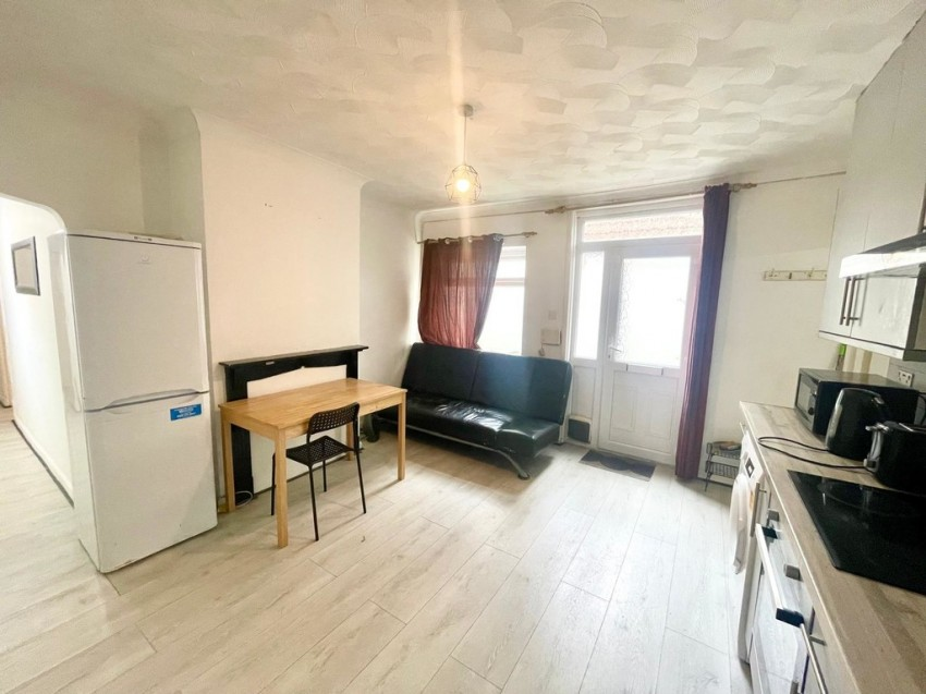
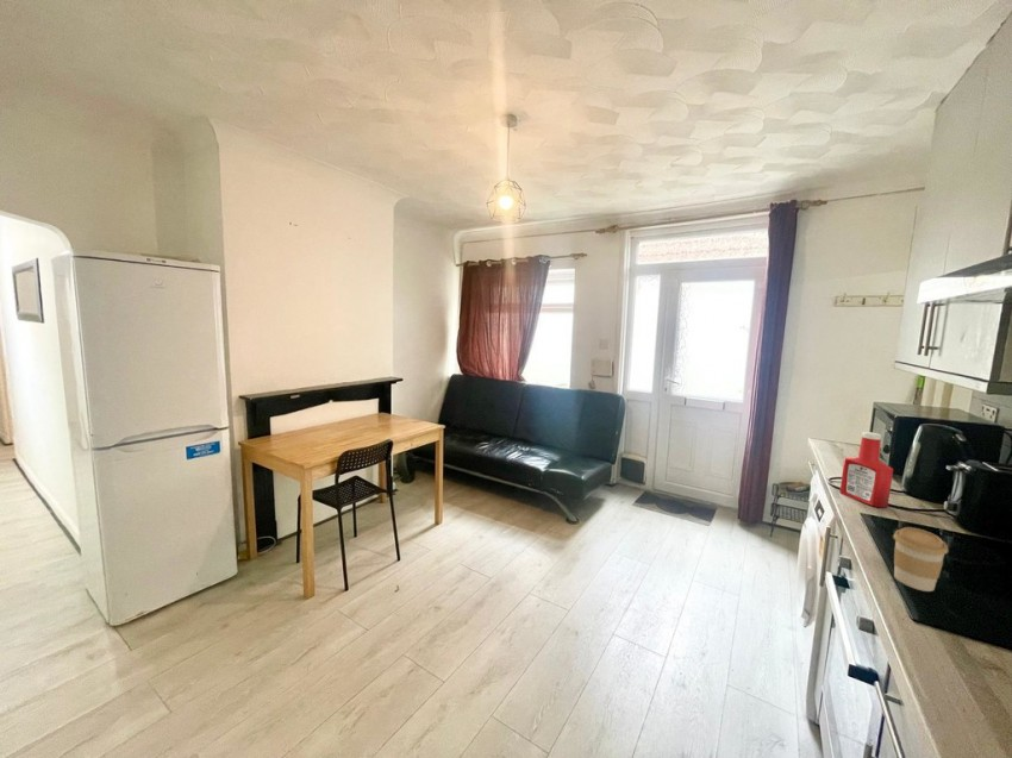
+ soap bottle [839,431,894,508]
+ coffee cup [892,526,949,593]
